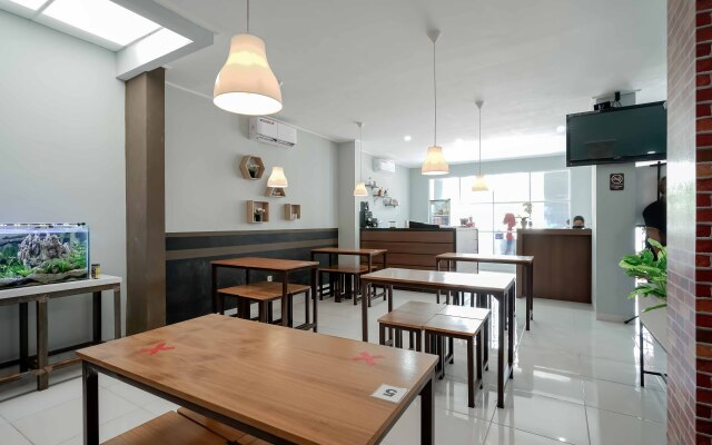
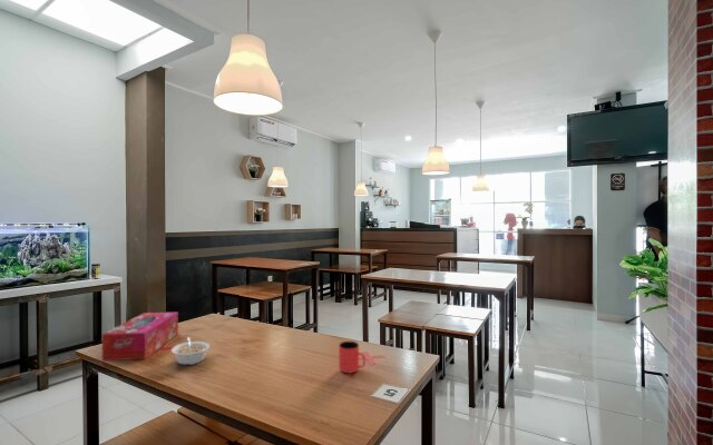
+ tissue box [101,312,179,362]
+ cup [338,340,367,374]
+ legume [170,336,211,366]
